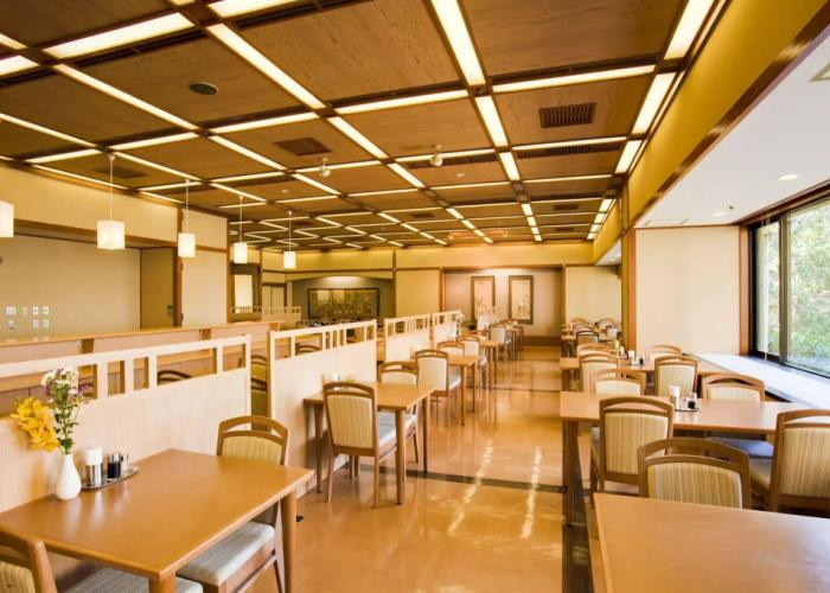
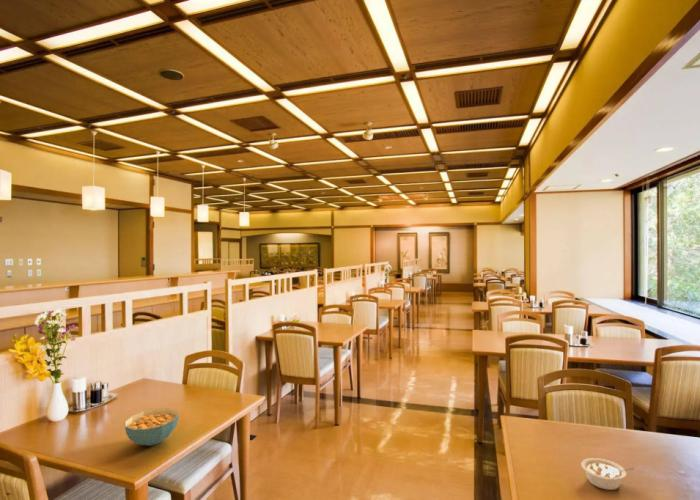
+ cereal bowl [124,407,180,447]
+ legume [580,457,636,491]
